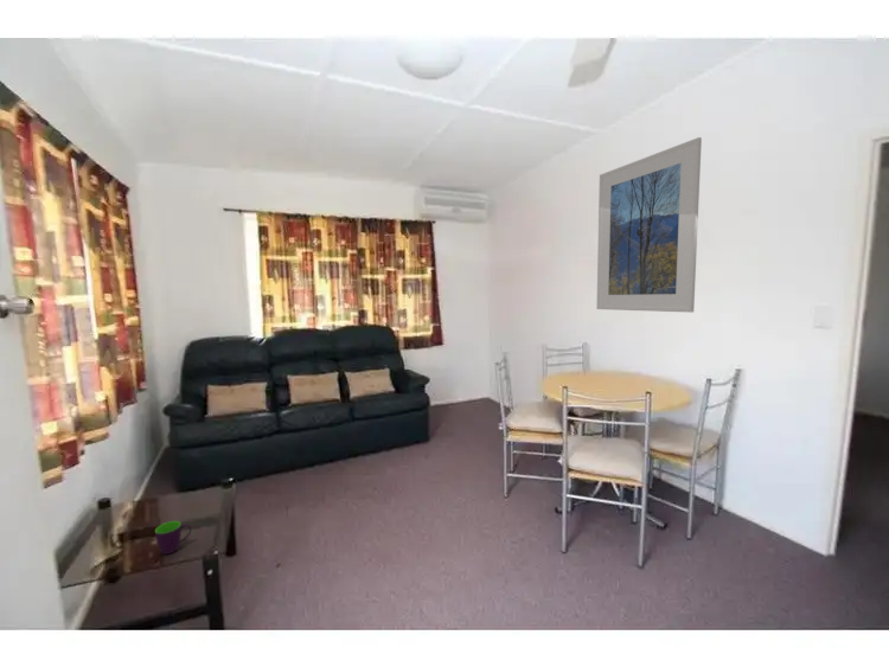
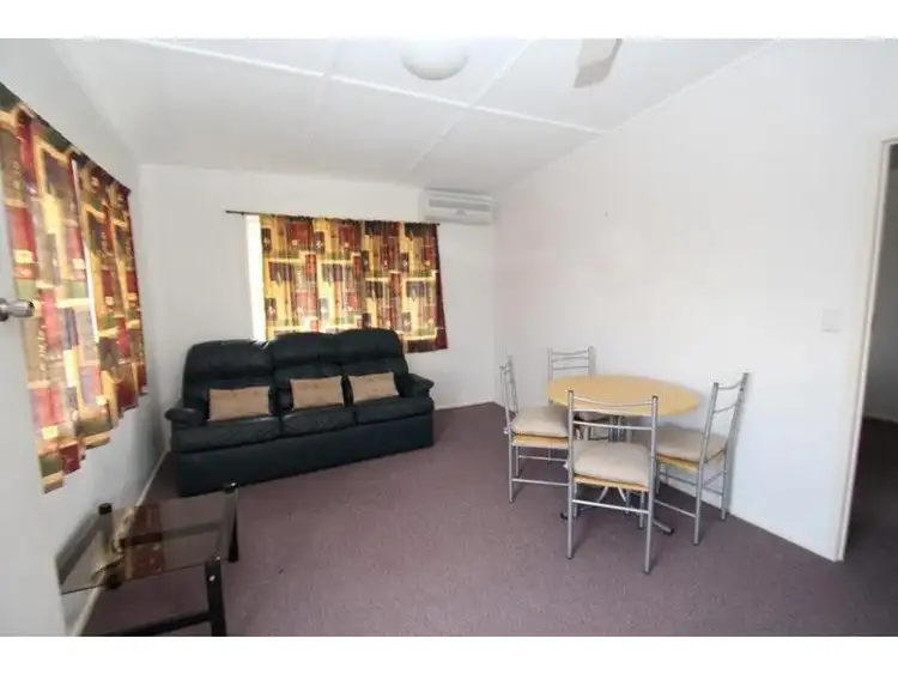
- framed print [595,136,703,314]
- mug [154,520,192,556]
